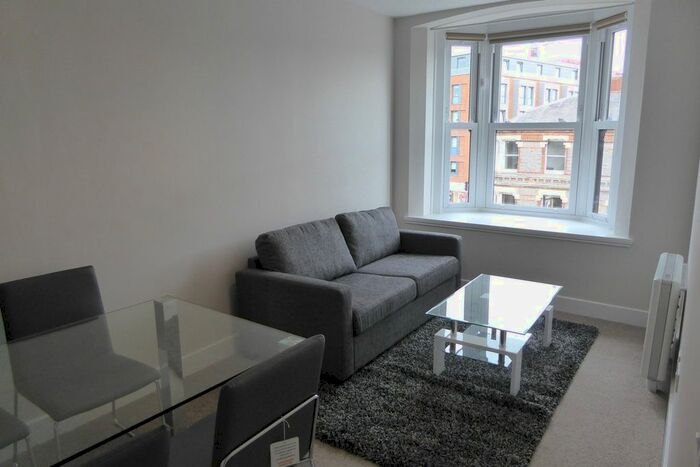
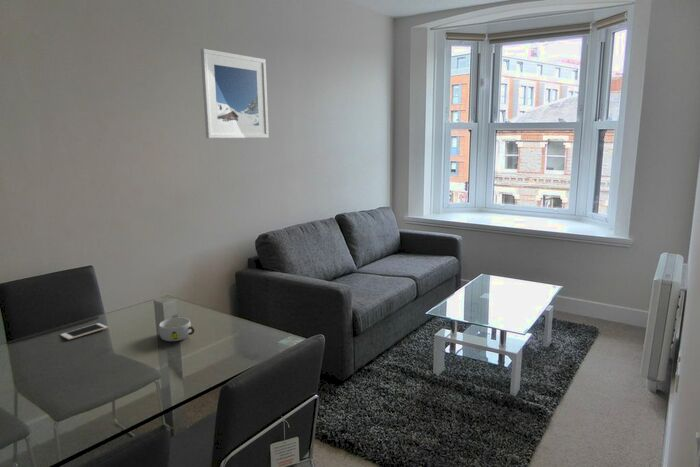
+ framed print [200,48,270,139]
+ bowl [158,317,195,342]
+ cell phone [59,322,109,341]
